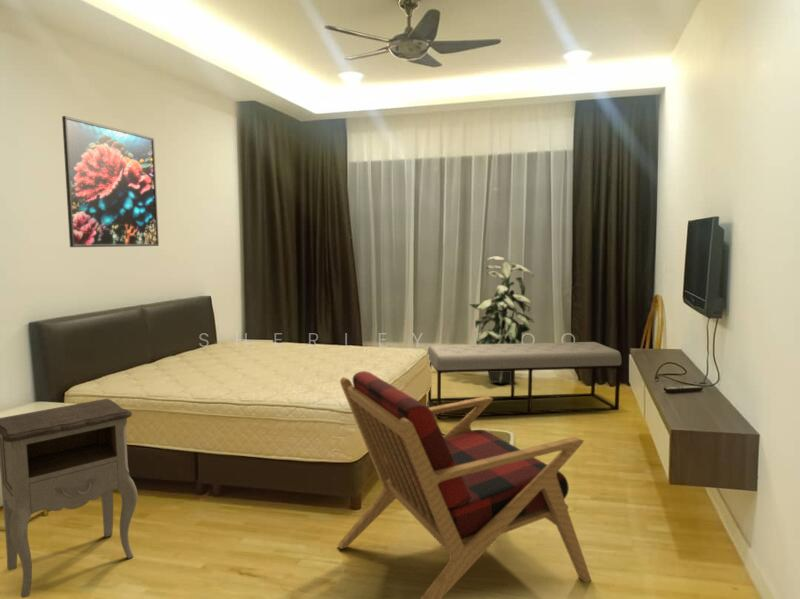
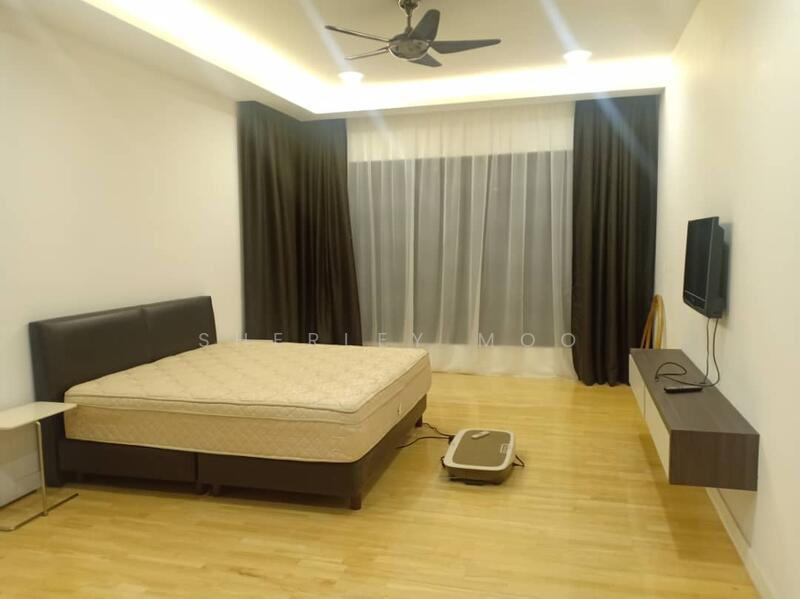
- nightstand [0,398,139,599]
- indoor plant [469,255,535,384]
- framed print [61,115,160,248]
- bench [427,341,623,419]
- armchair [337,370,592,599]
